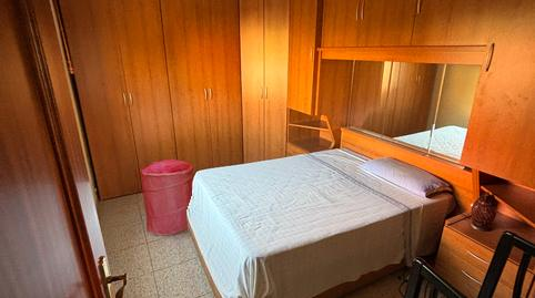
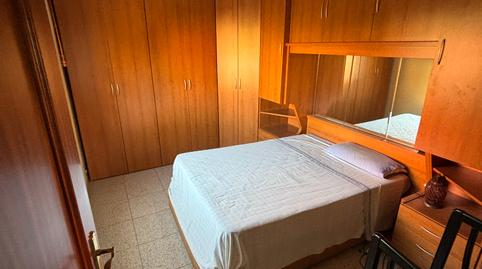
- laundry hamper [139,158,194,236]
